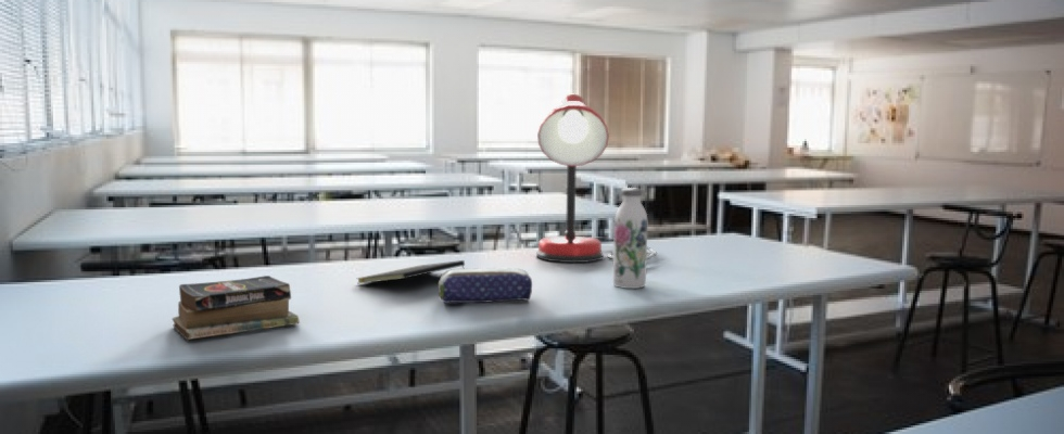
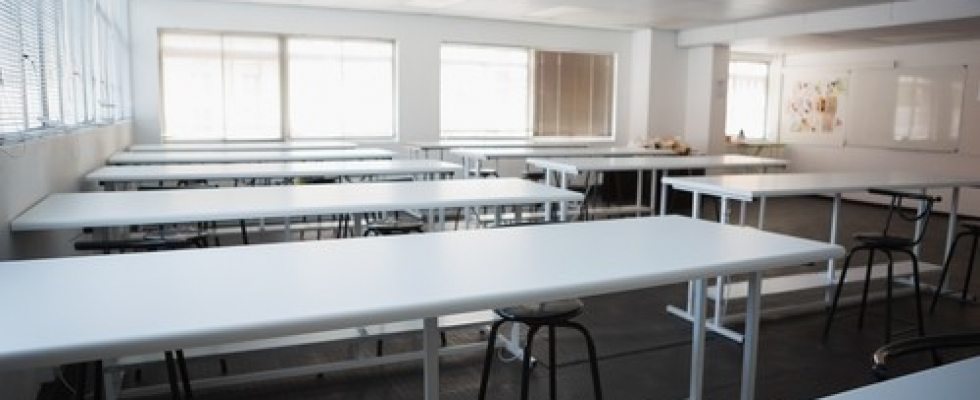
- pencil case [438,267,533,304]
- books [172,275,301,341]
- desk lamp [535,93,658,264]
- water bottle [612,187,648,290]
- notepad [356,259,466,284]
